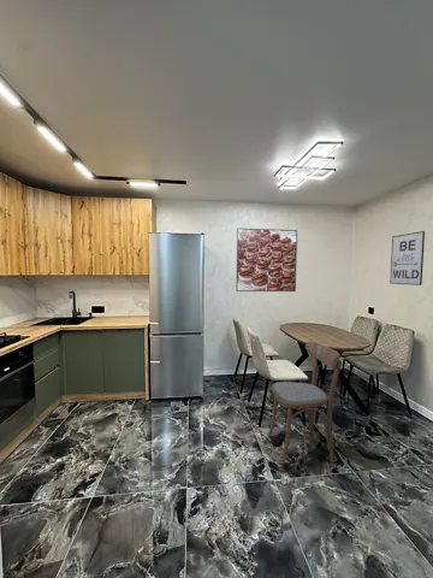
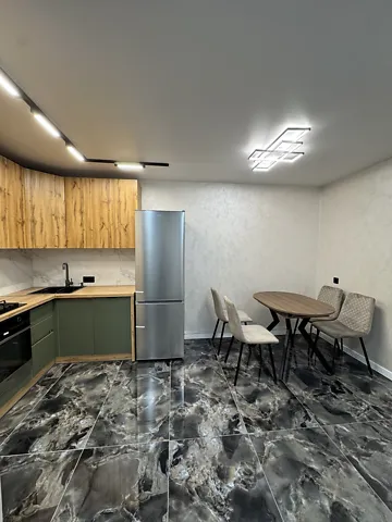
- dining chair [267,340,343,466]
- wall art [388,230,426,287]
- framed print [235,228,298,293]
